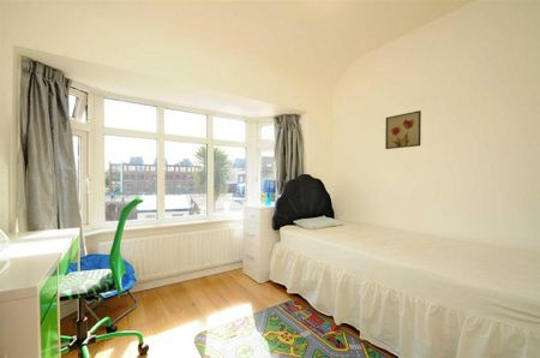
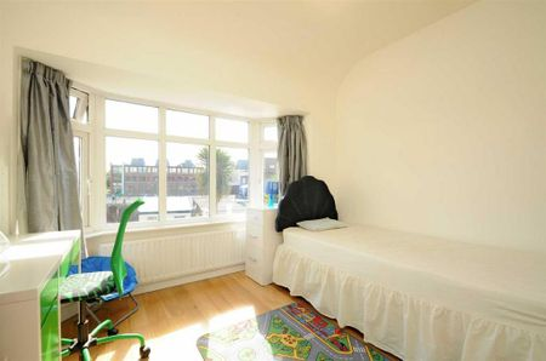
- wall art [384,109,422,150]
